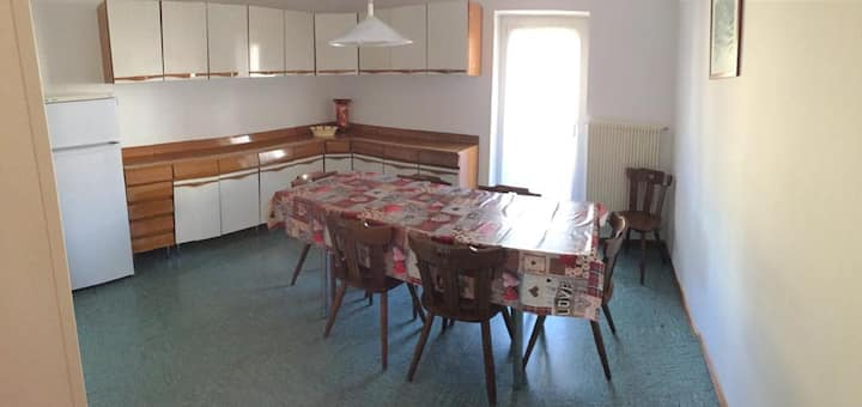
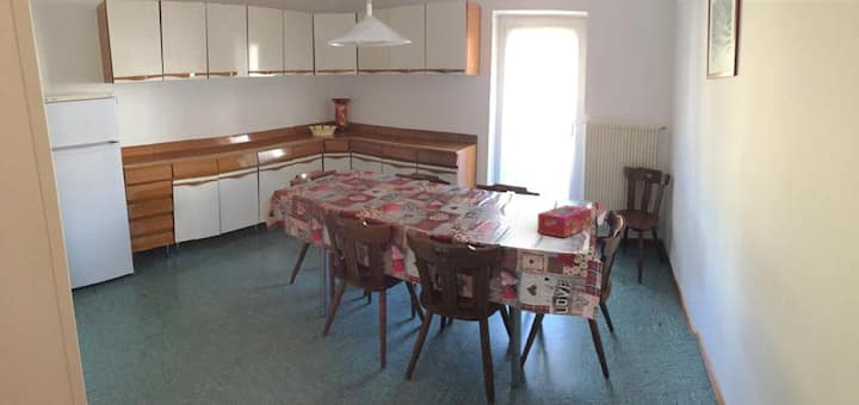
+ tissue box [537,204,593,238]
